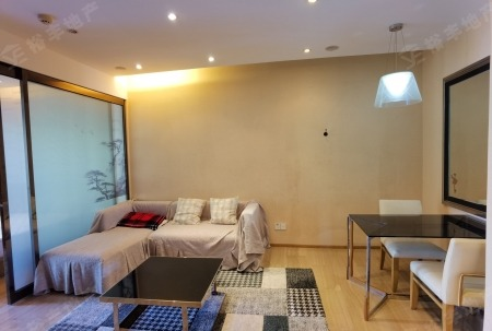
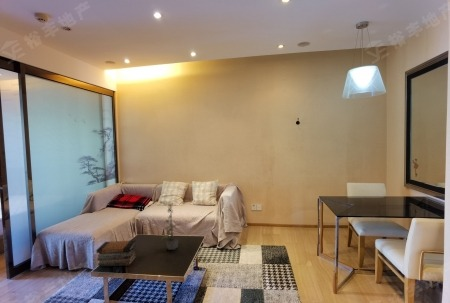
+ potted plant [159,202,180,251]
+ book stack [95,240,137,267]
